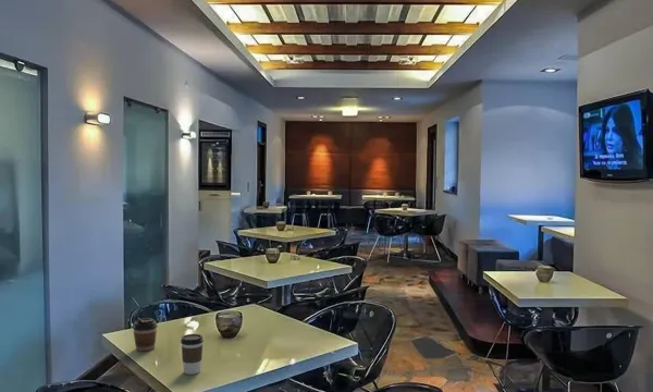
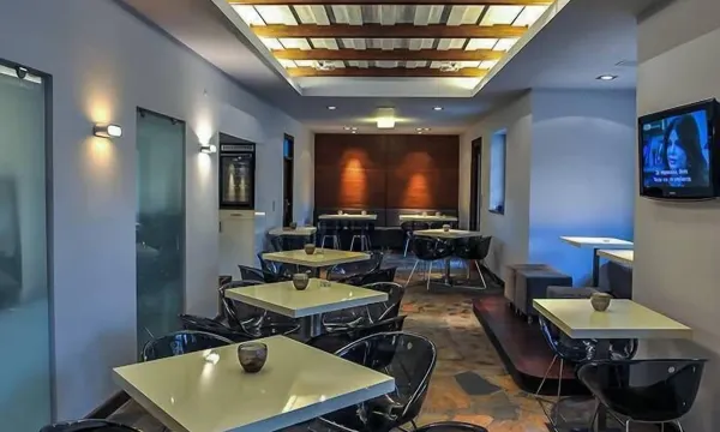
- coffee cup [132,317,159,353]
- coffee cup [180,333,205,376]
